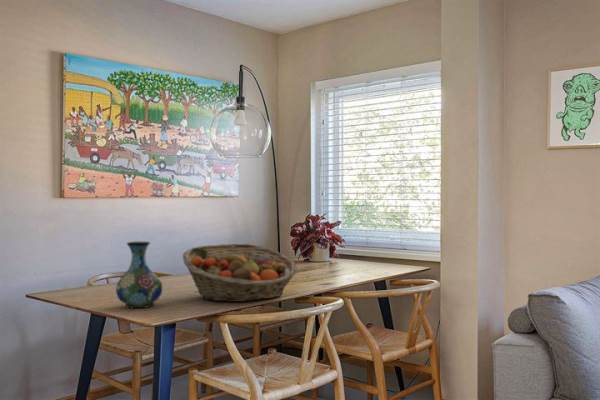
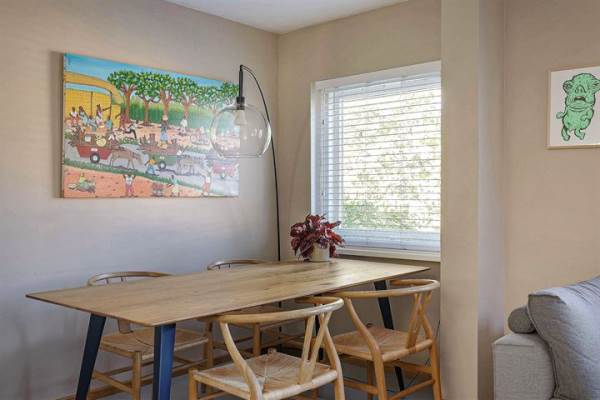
- fruit basket [182,243,298,303]
- vase [115,241,163,309]
